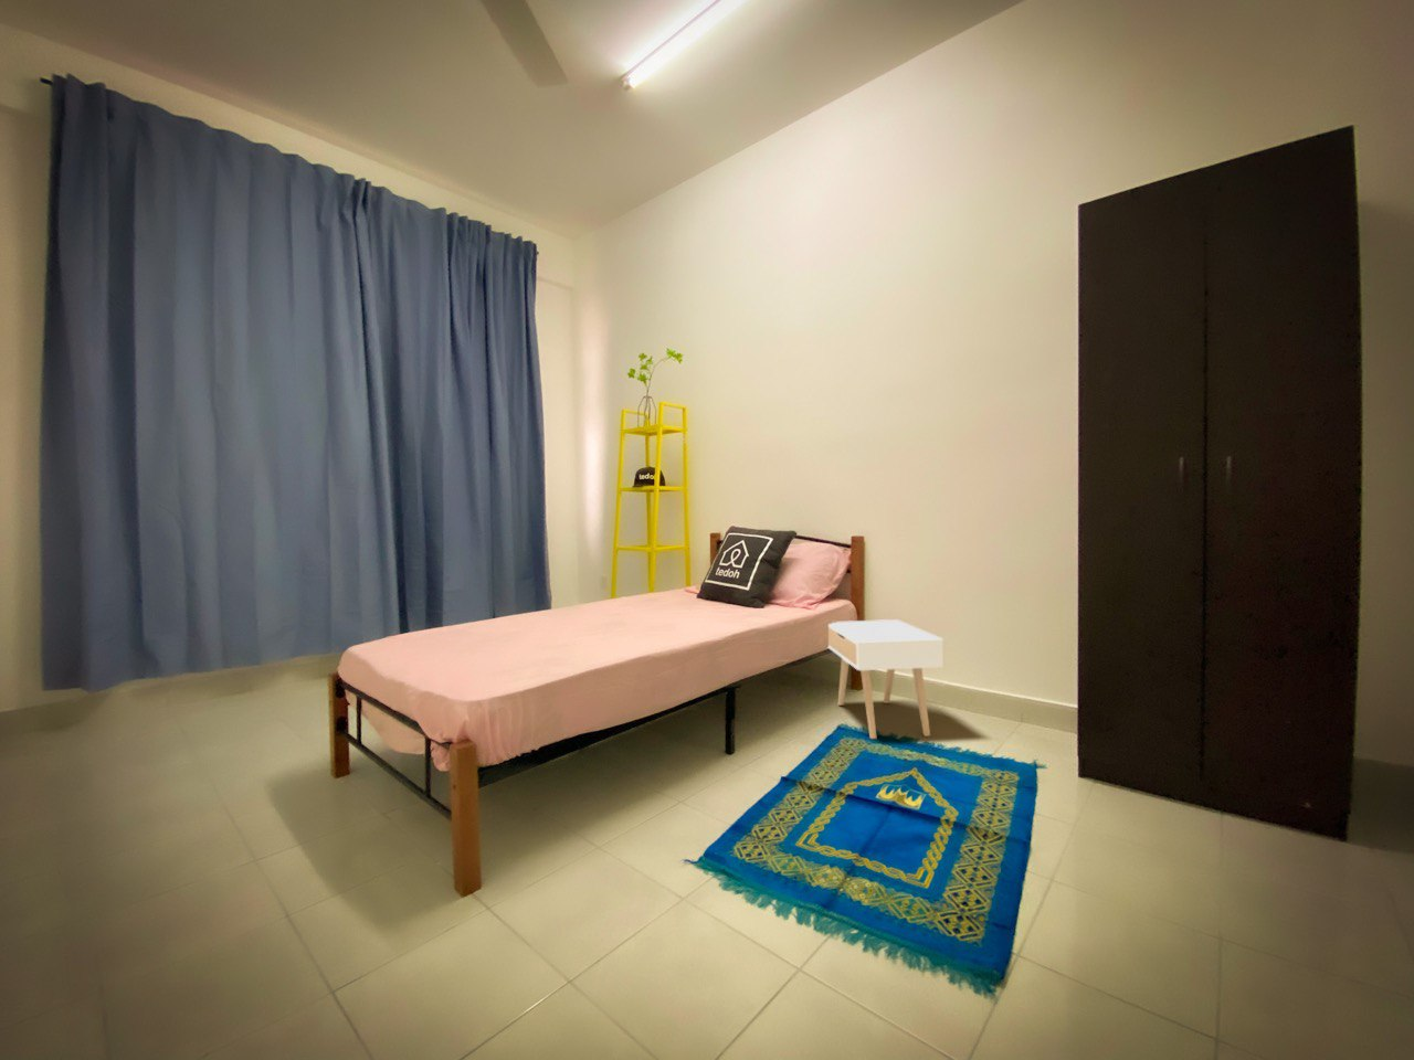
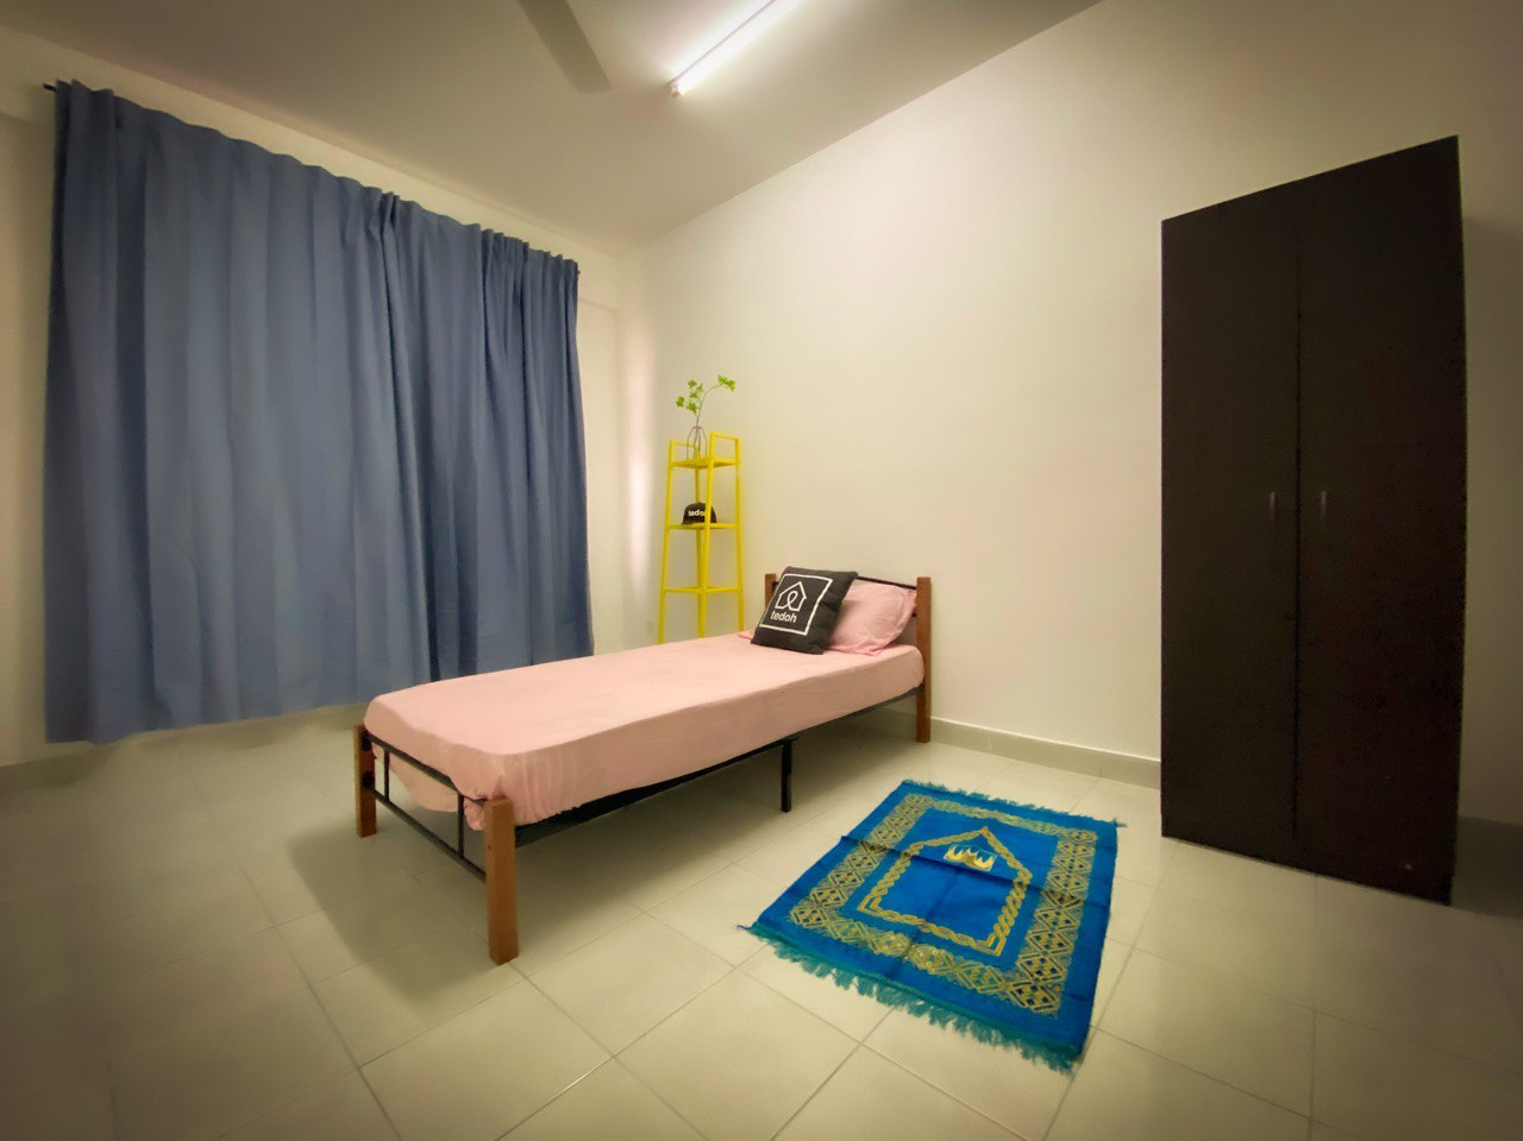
- nightstand [827,618,944,739]
